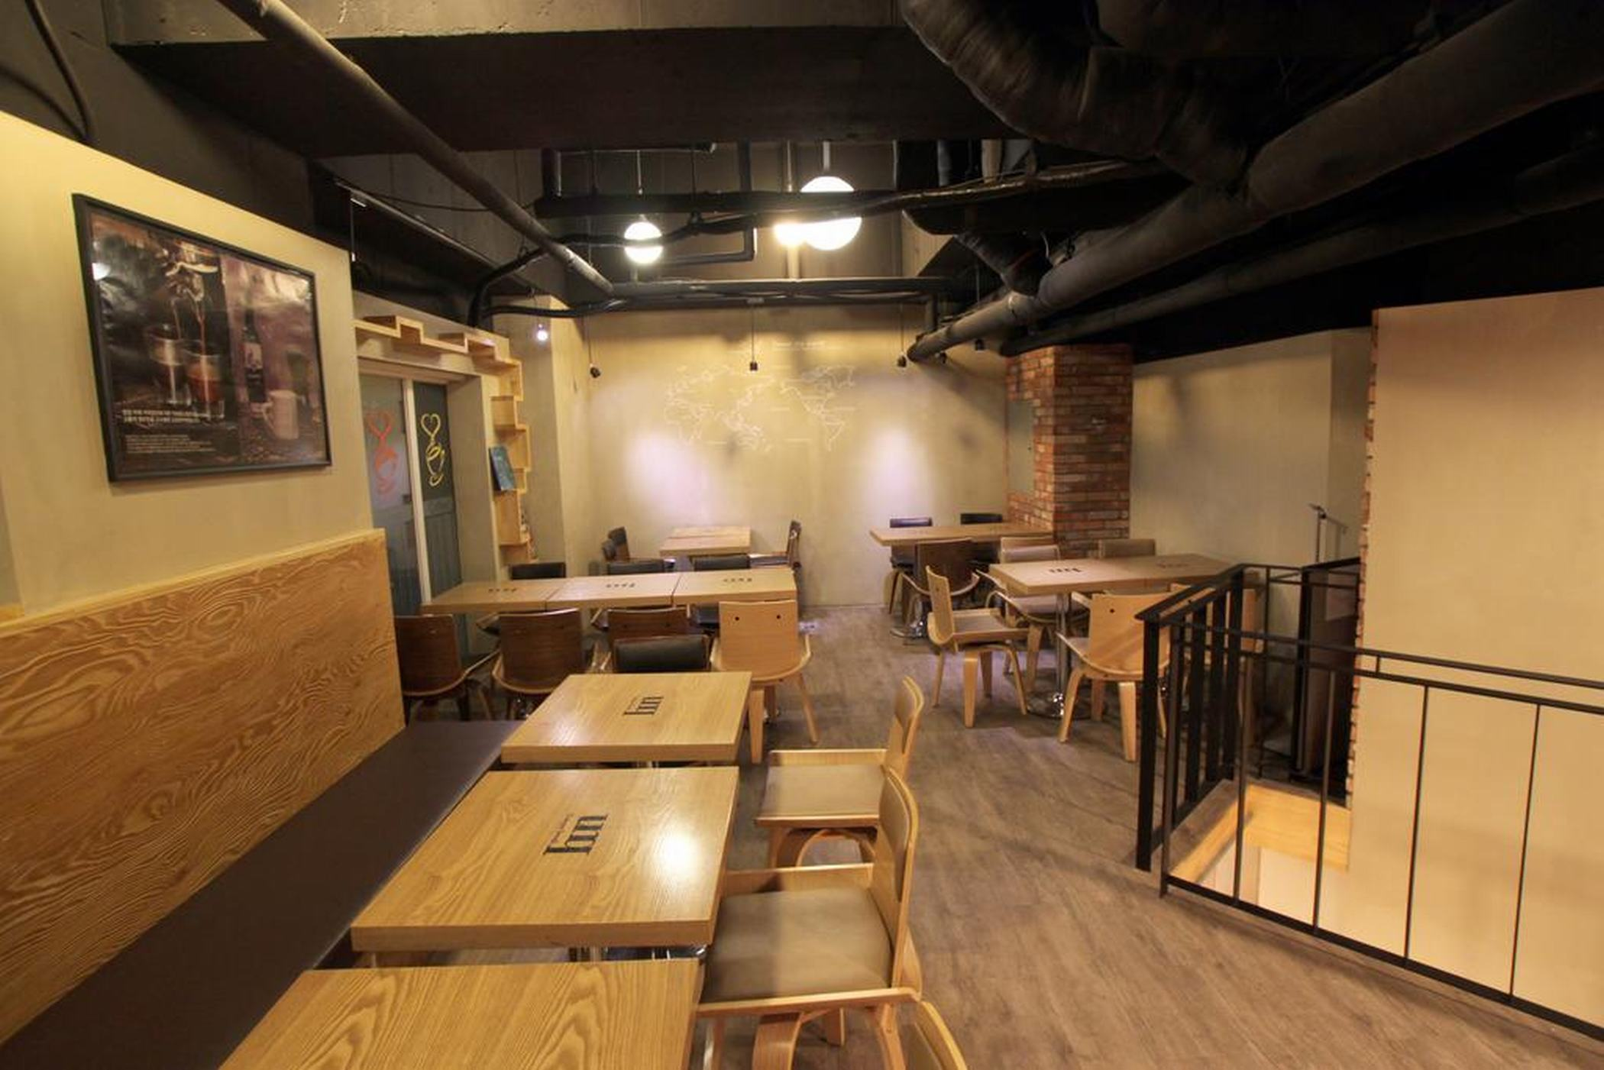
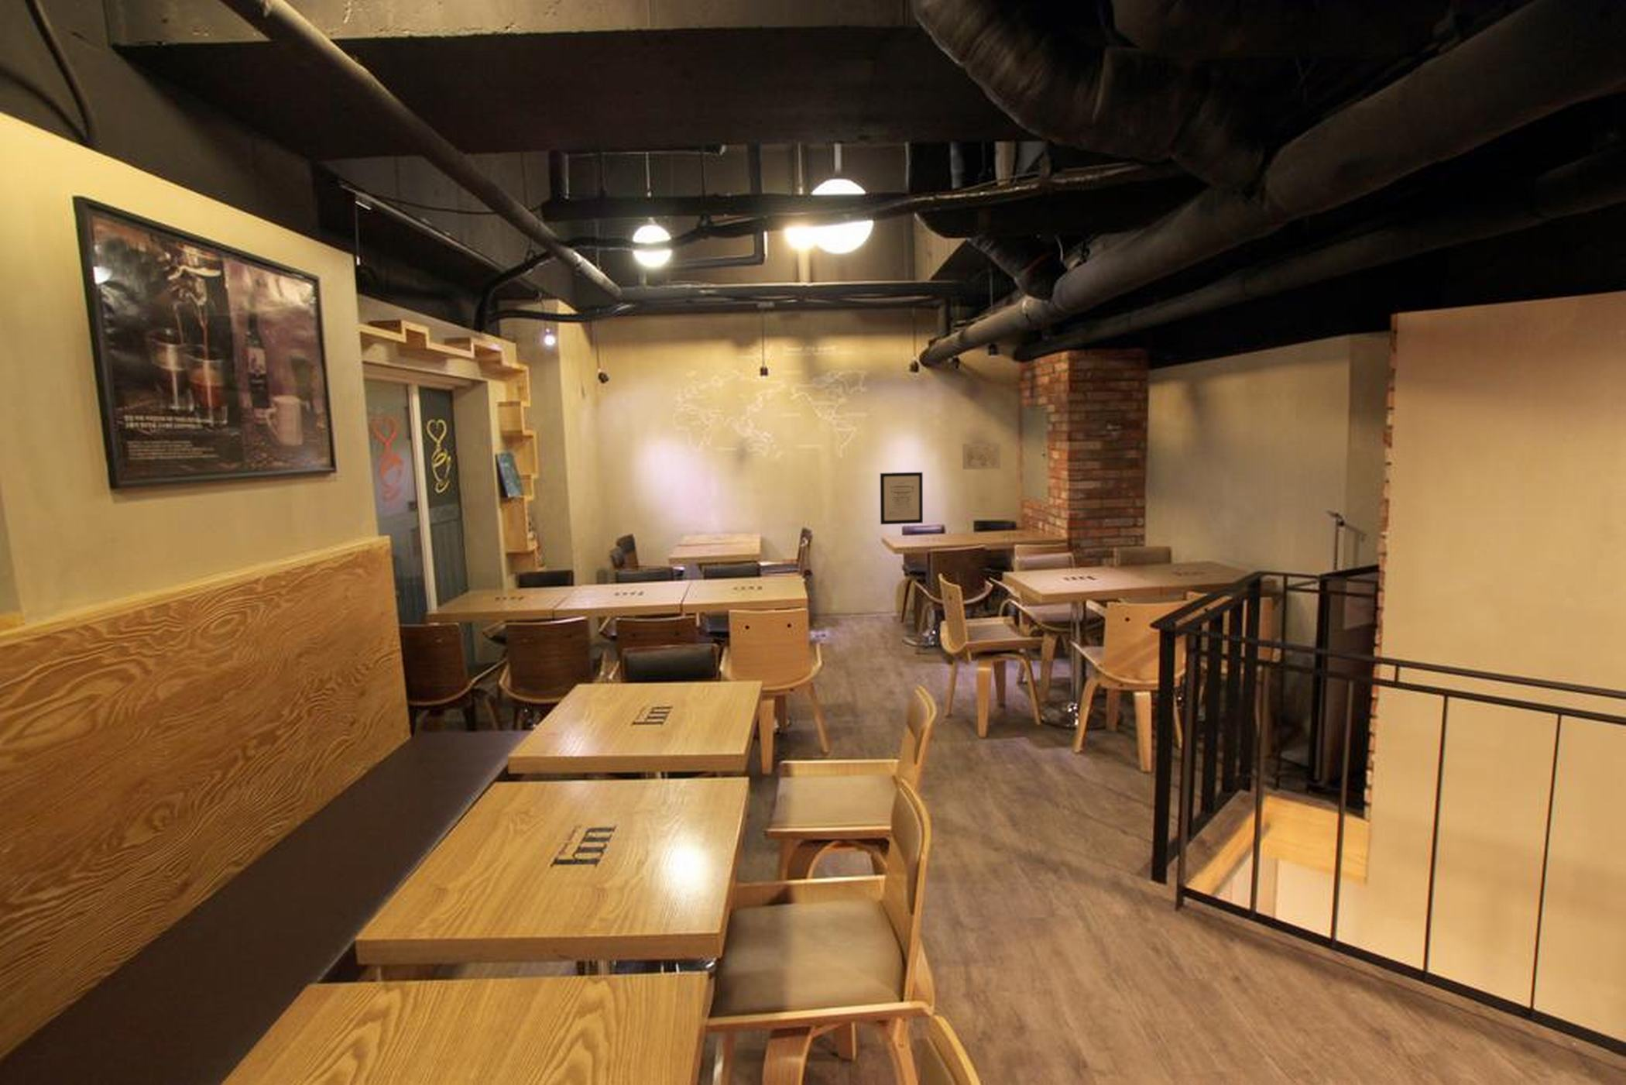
+ wall art [879,471,924,526]
+ wall art [961,442,1001,470]
